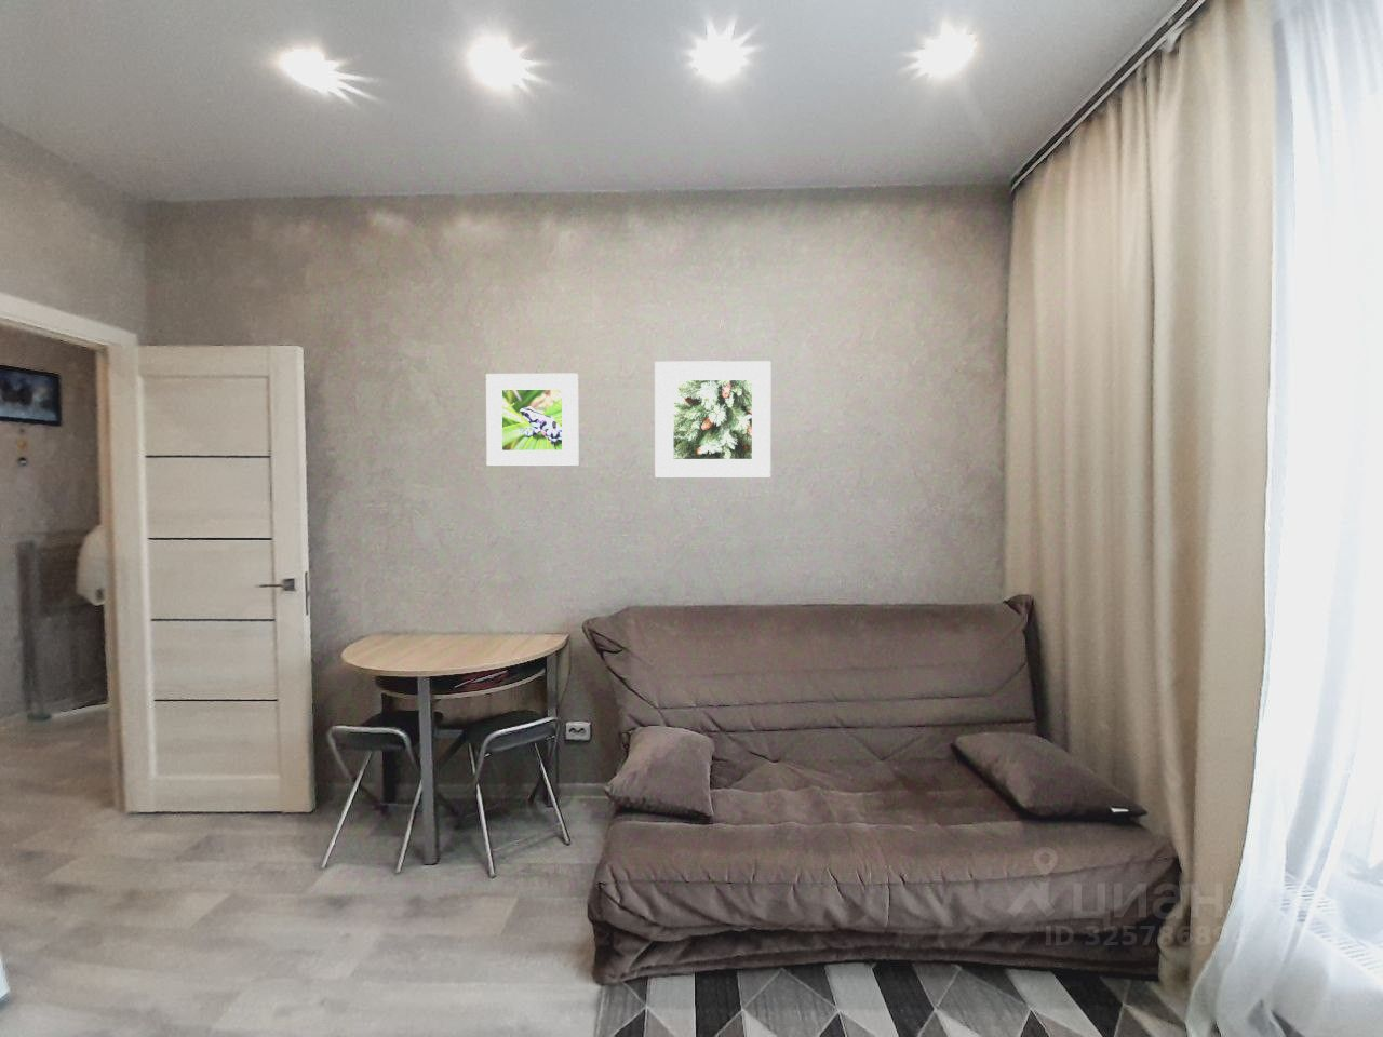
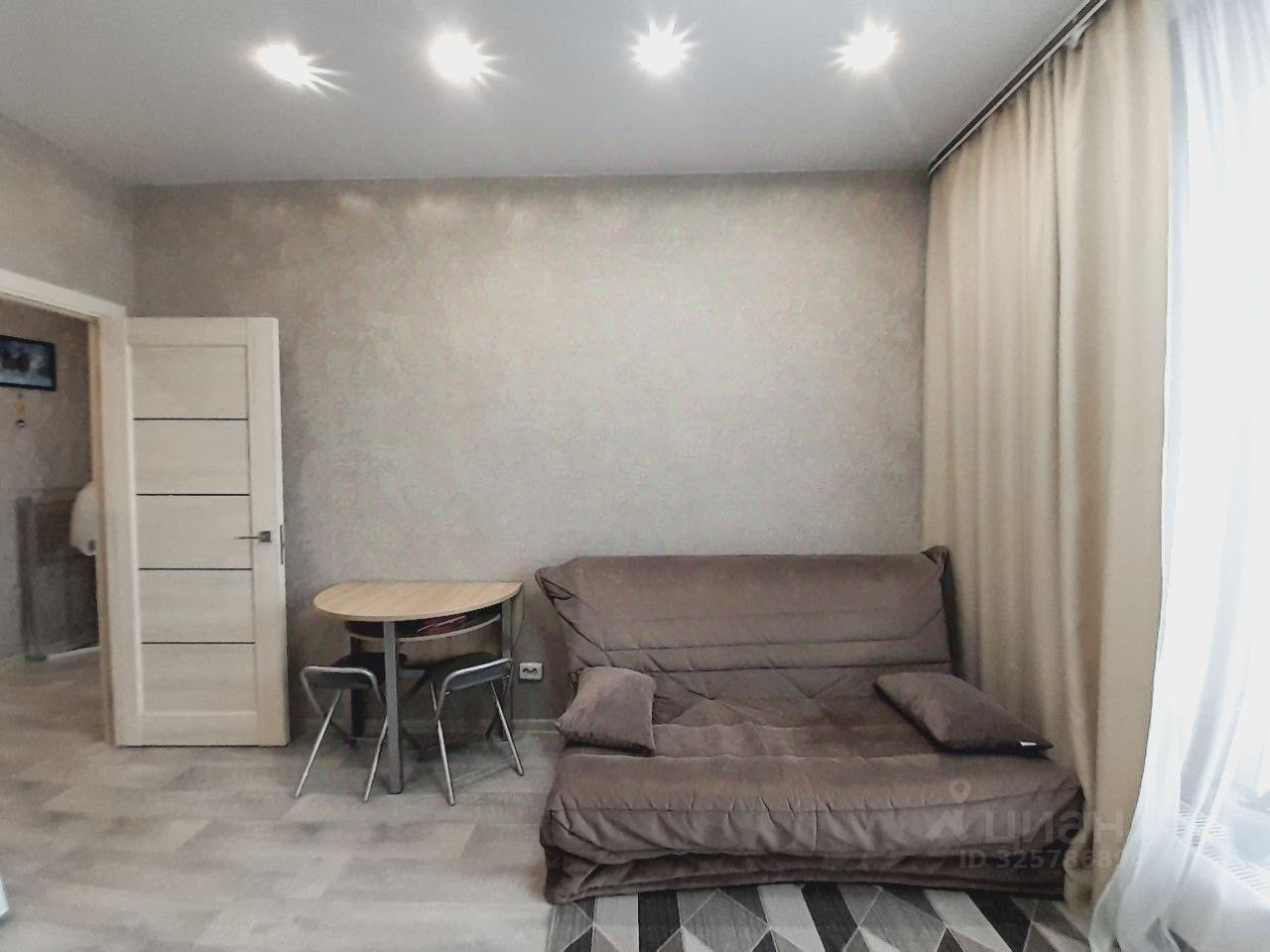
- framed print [653,359,771,478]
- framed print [485,373,579,466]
